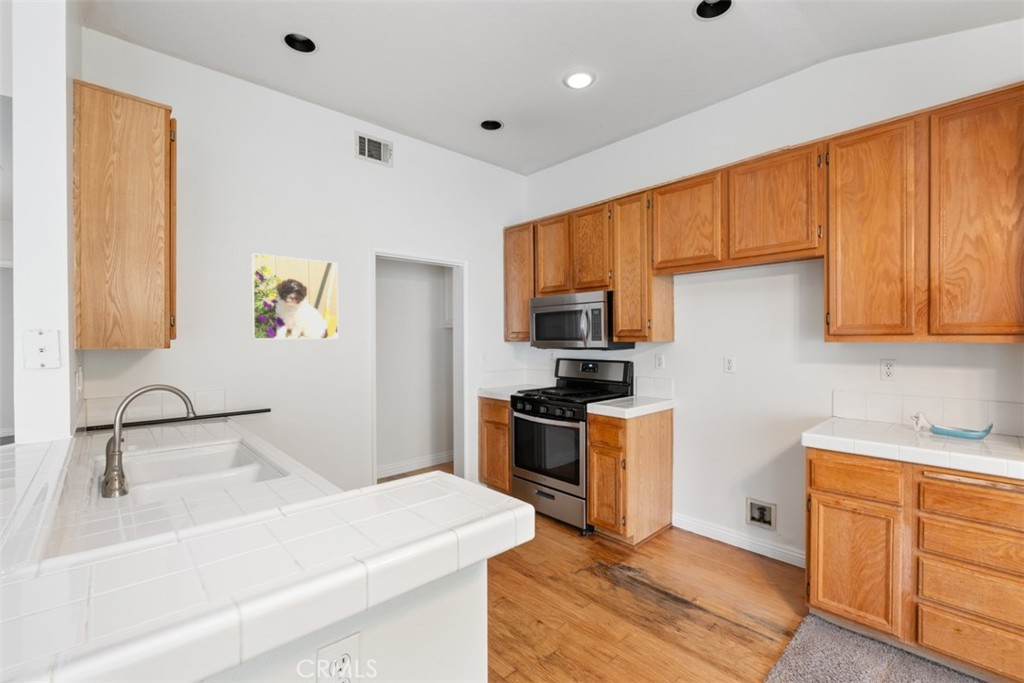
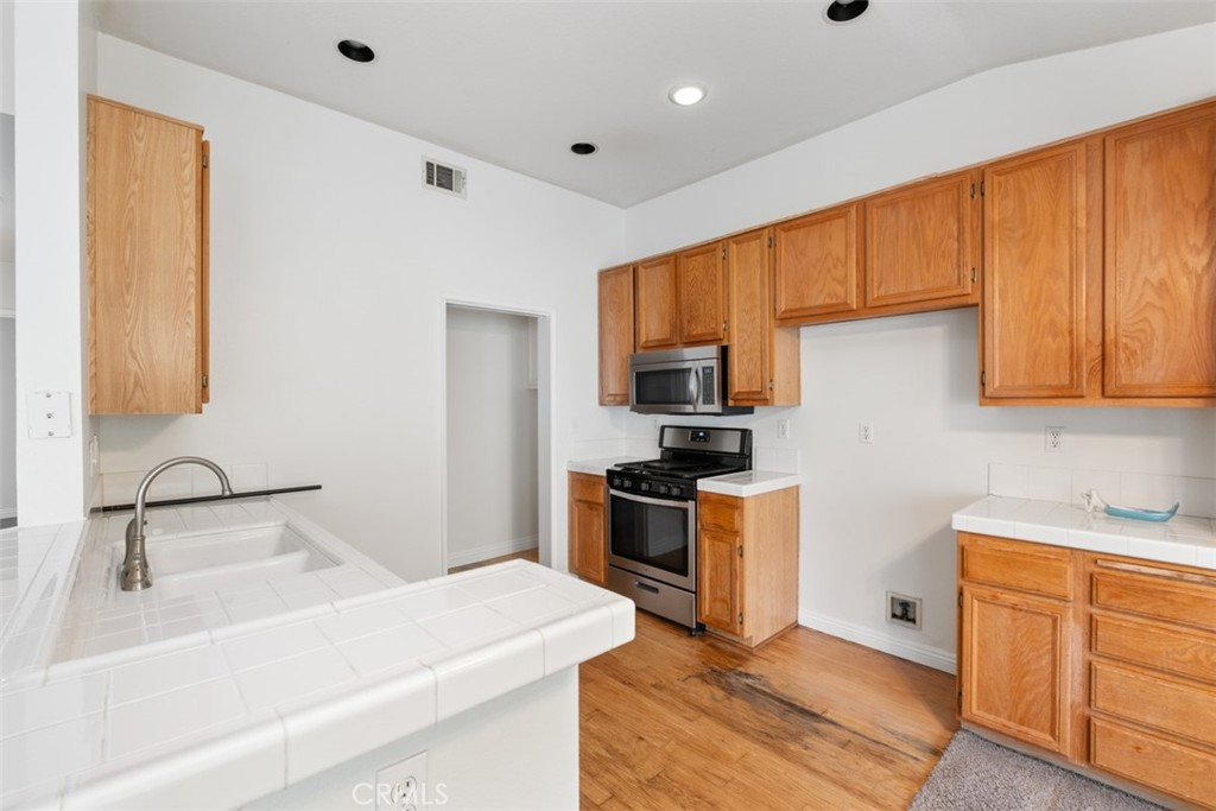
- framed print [251,252,339,340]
